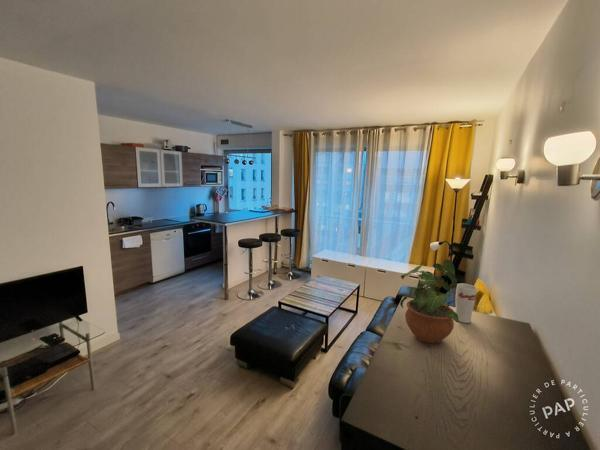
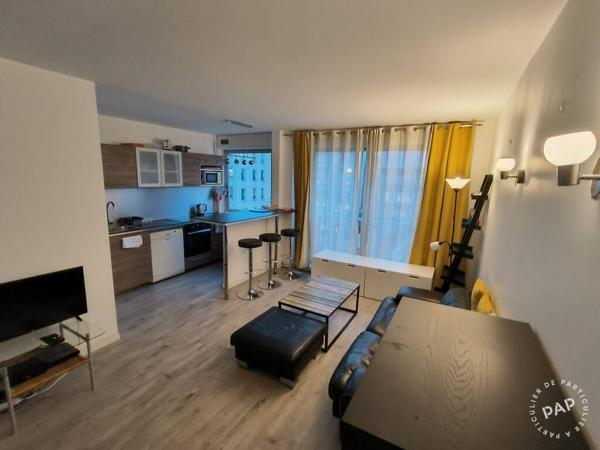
- cup [454,282,478,324]
- potted plant [399,258,459,344]
